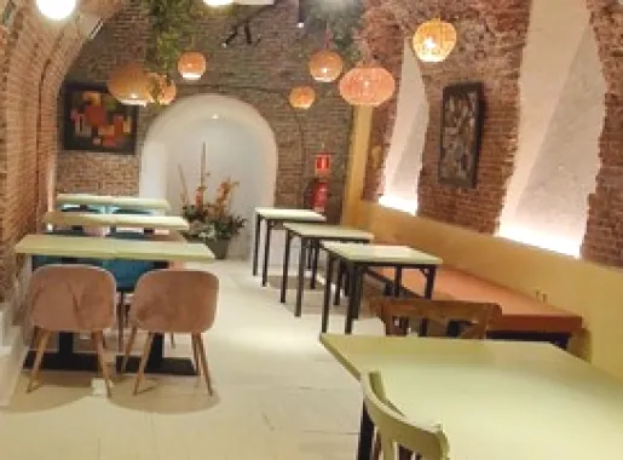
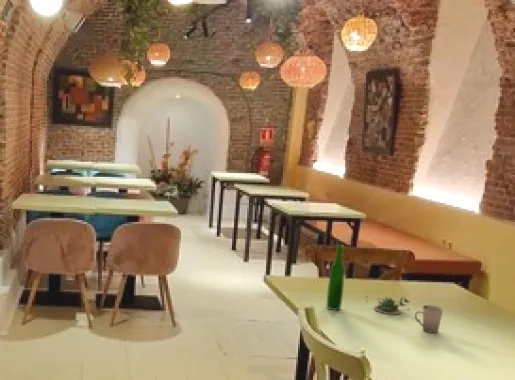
+ cup [414,304,444,334]
+ wine bottle [325,244,345,311]
+ succulent plant [365,295,413,315]
